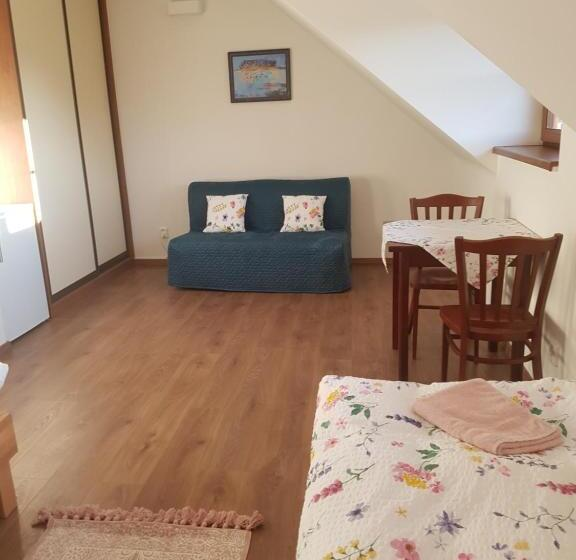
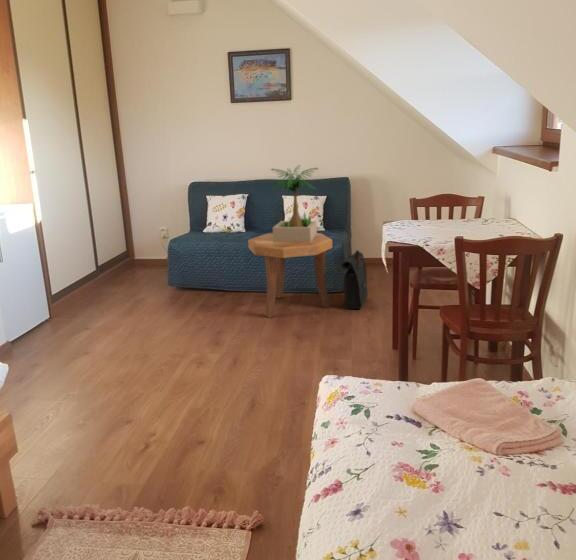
+ potted plant [270,164,319,242]
+ side table [247,232,333,319]
+ backpack [341,249,369,310]
